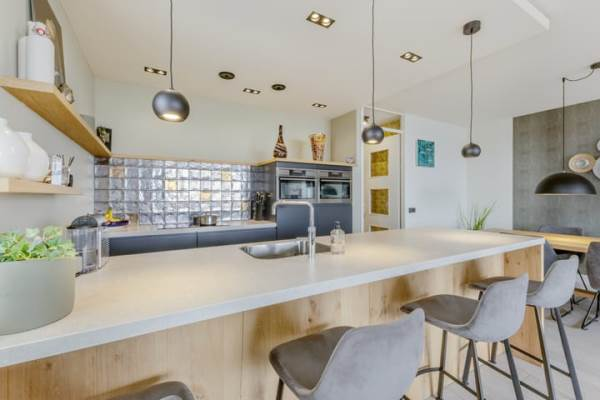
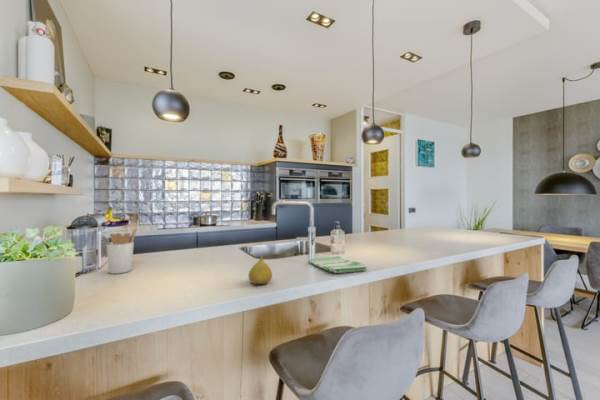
+ fruit [248,255,273,285]
+ utensil holder [100,227,137,275]
+ dish towel [307,255,368,274]
